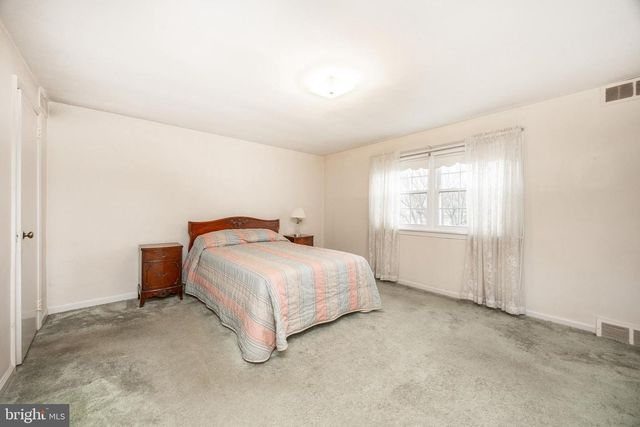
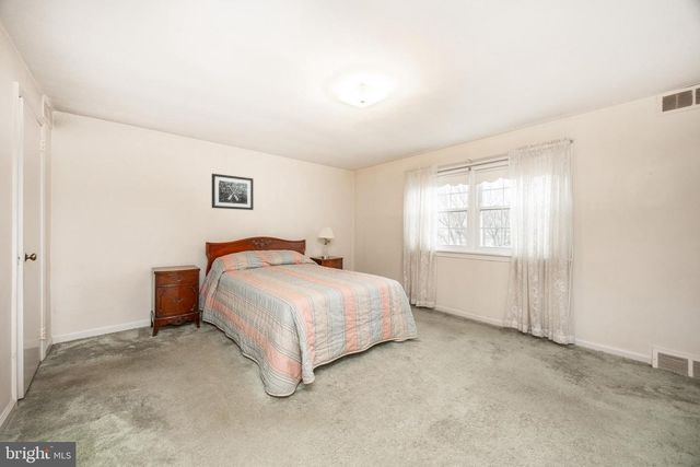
+ wall art [211,173,255,211]
